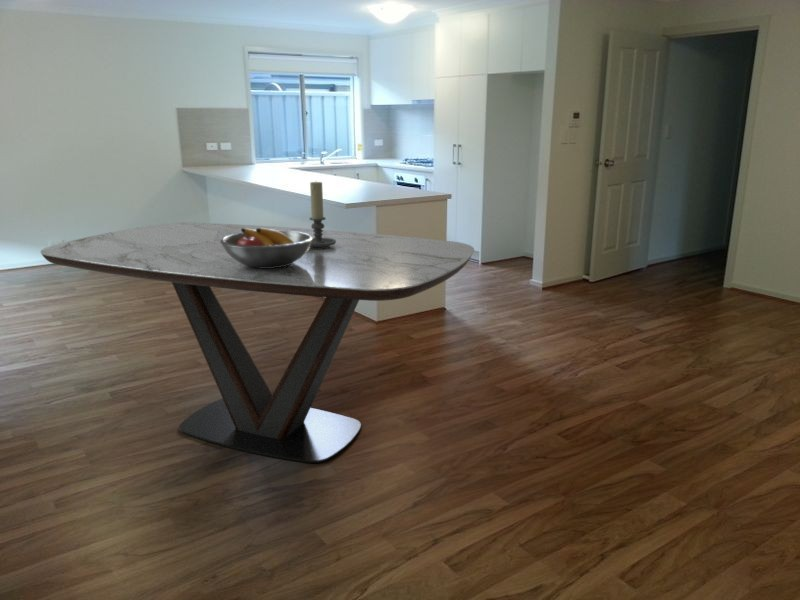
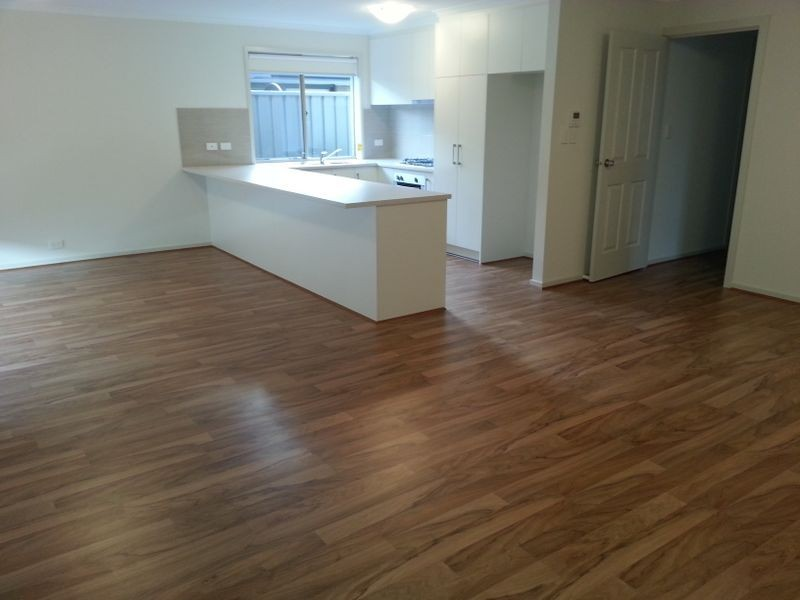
- candle holder [308,181,336,250]
- fruit bowl [220,228,314,268]
- dining table [40,222,475,464]
